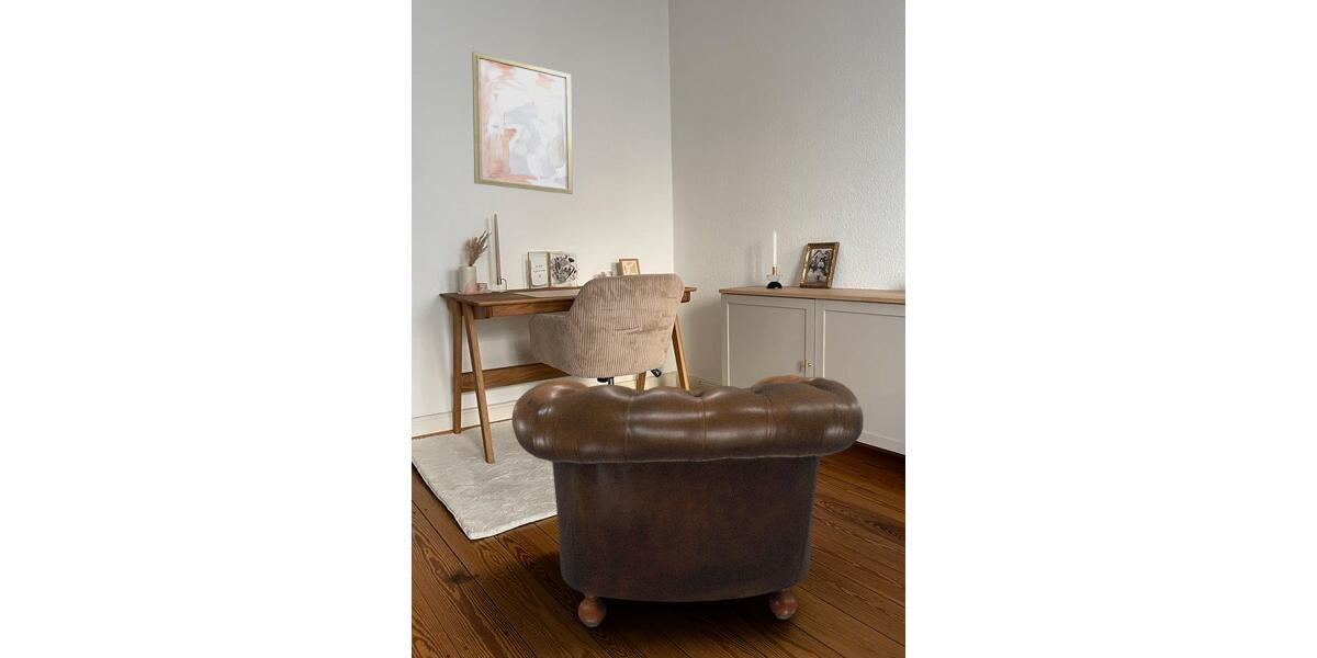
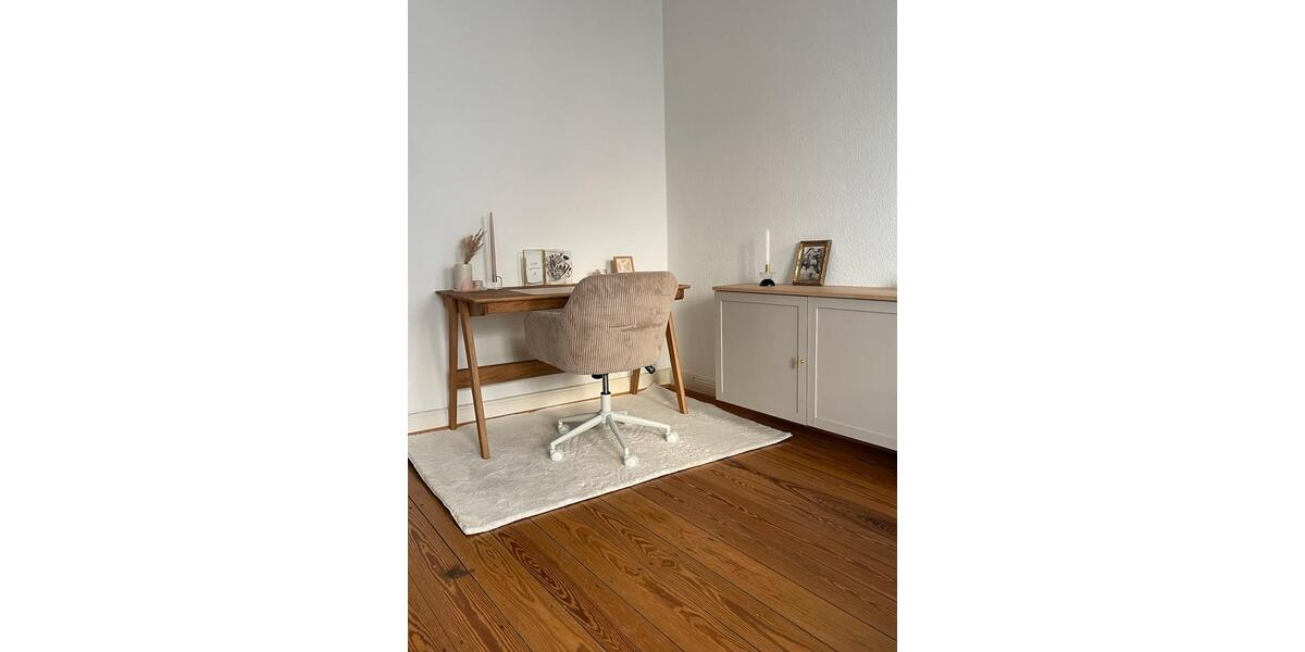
- wall art [471,50,574,195]
- armchair [511,374,865,628]
